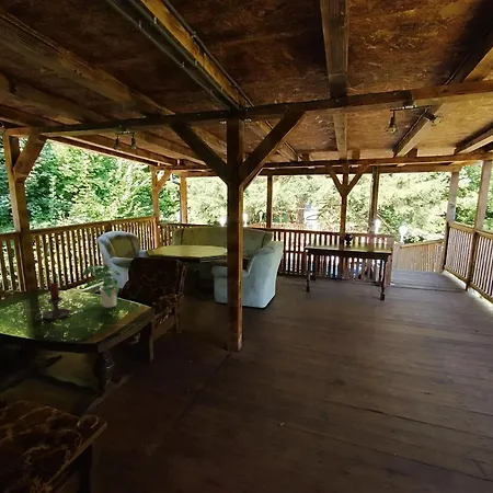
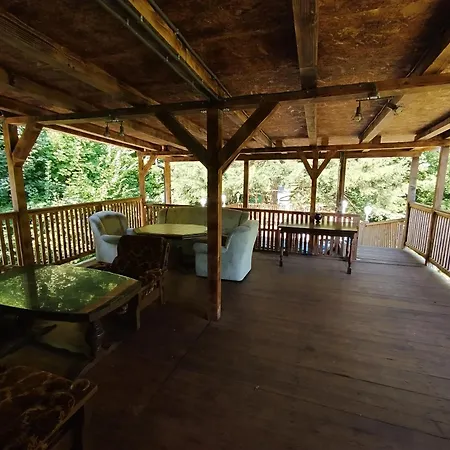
- potted plant [82,263,122,309]
- candle holder [34,282,71,321]
